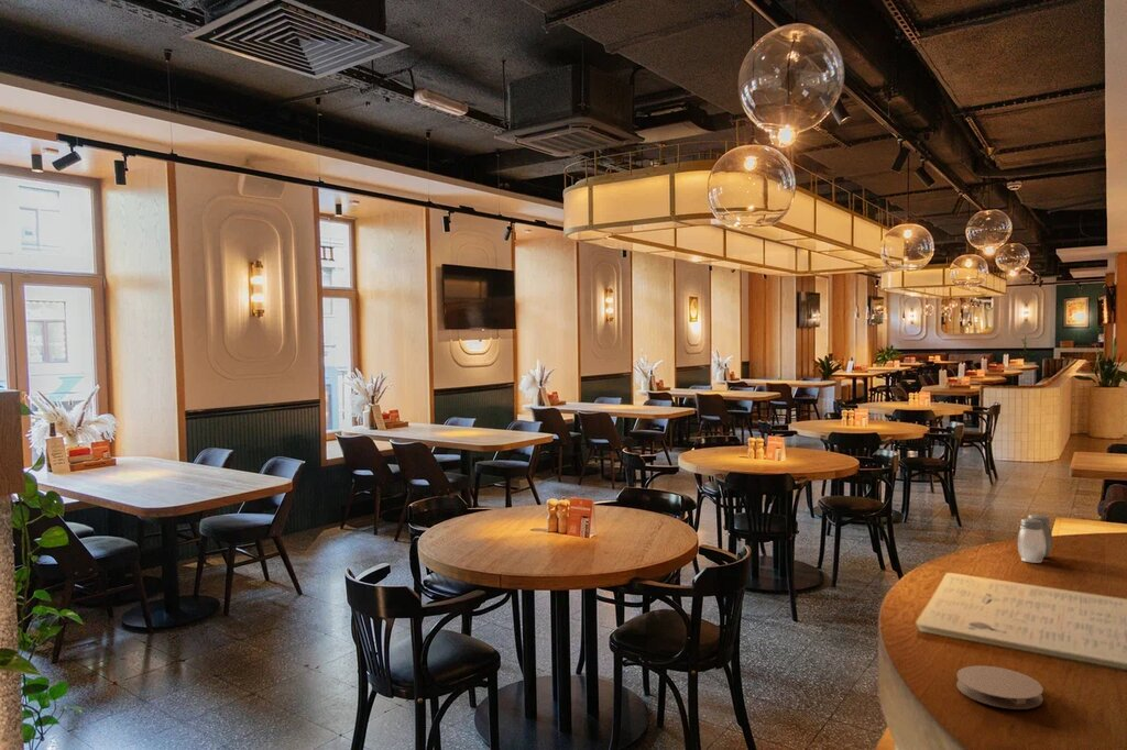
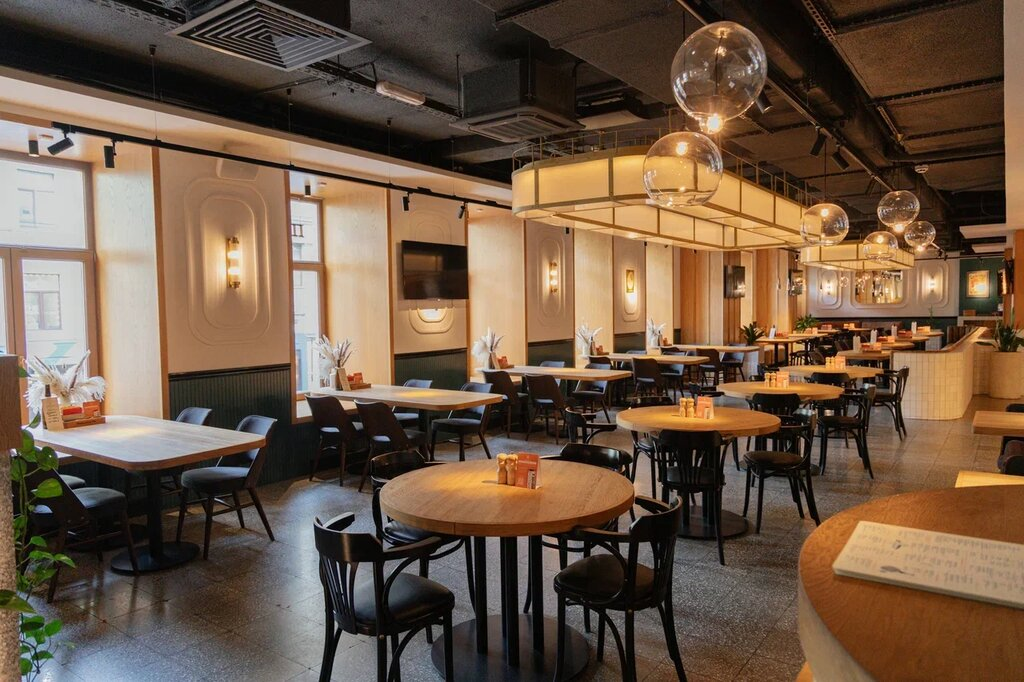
- salt and pepper shaker [1017,514,1053,564]
- coaster [955,664,1044,710]
